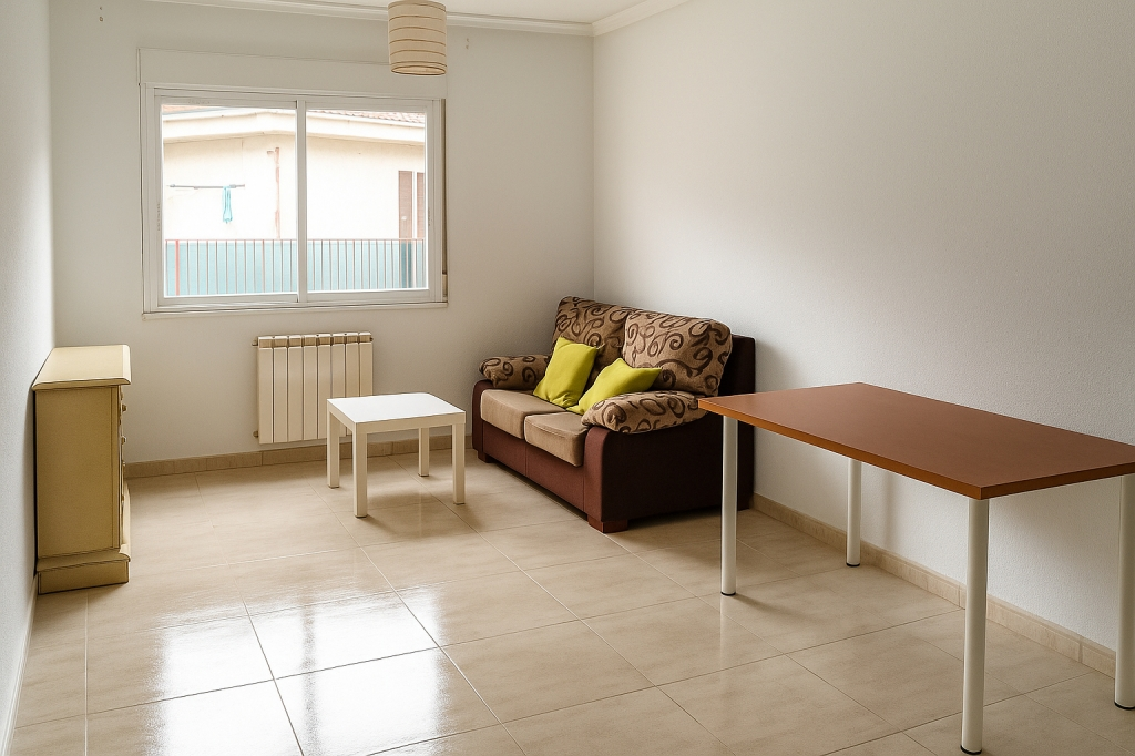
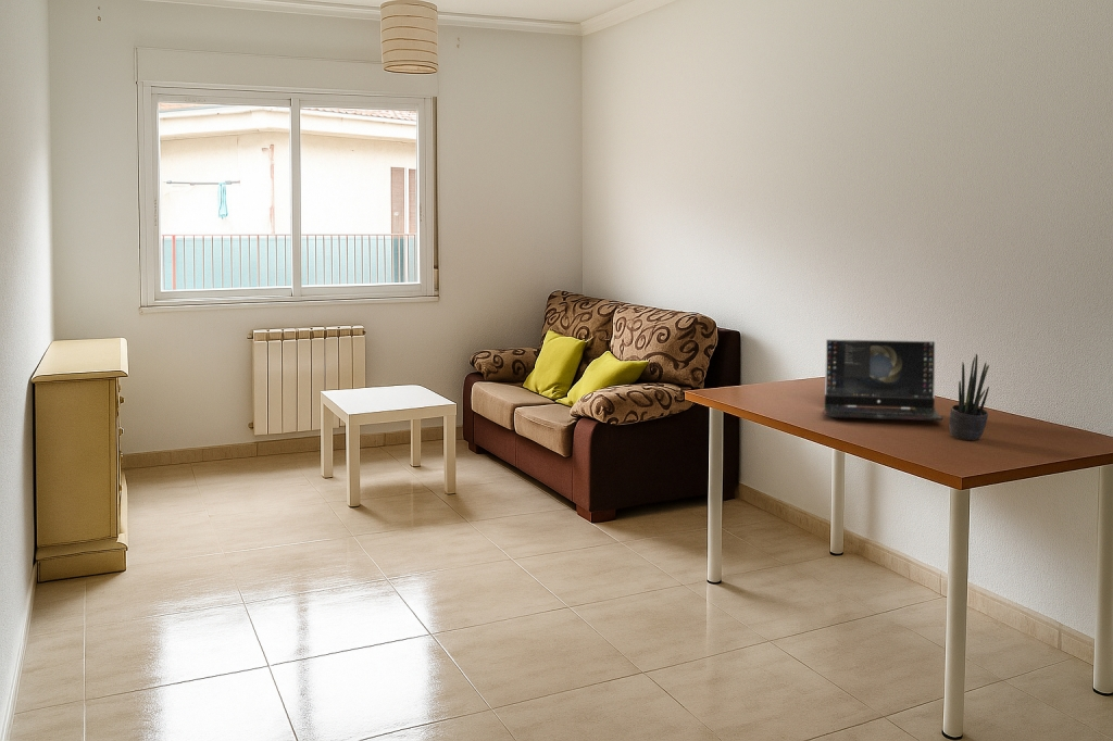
+ potted plant [948,352,990,441]
+ laptop computer [823,338,943,422]
